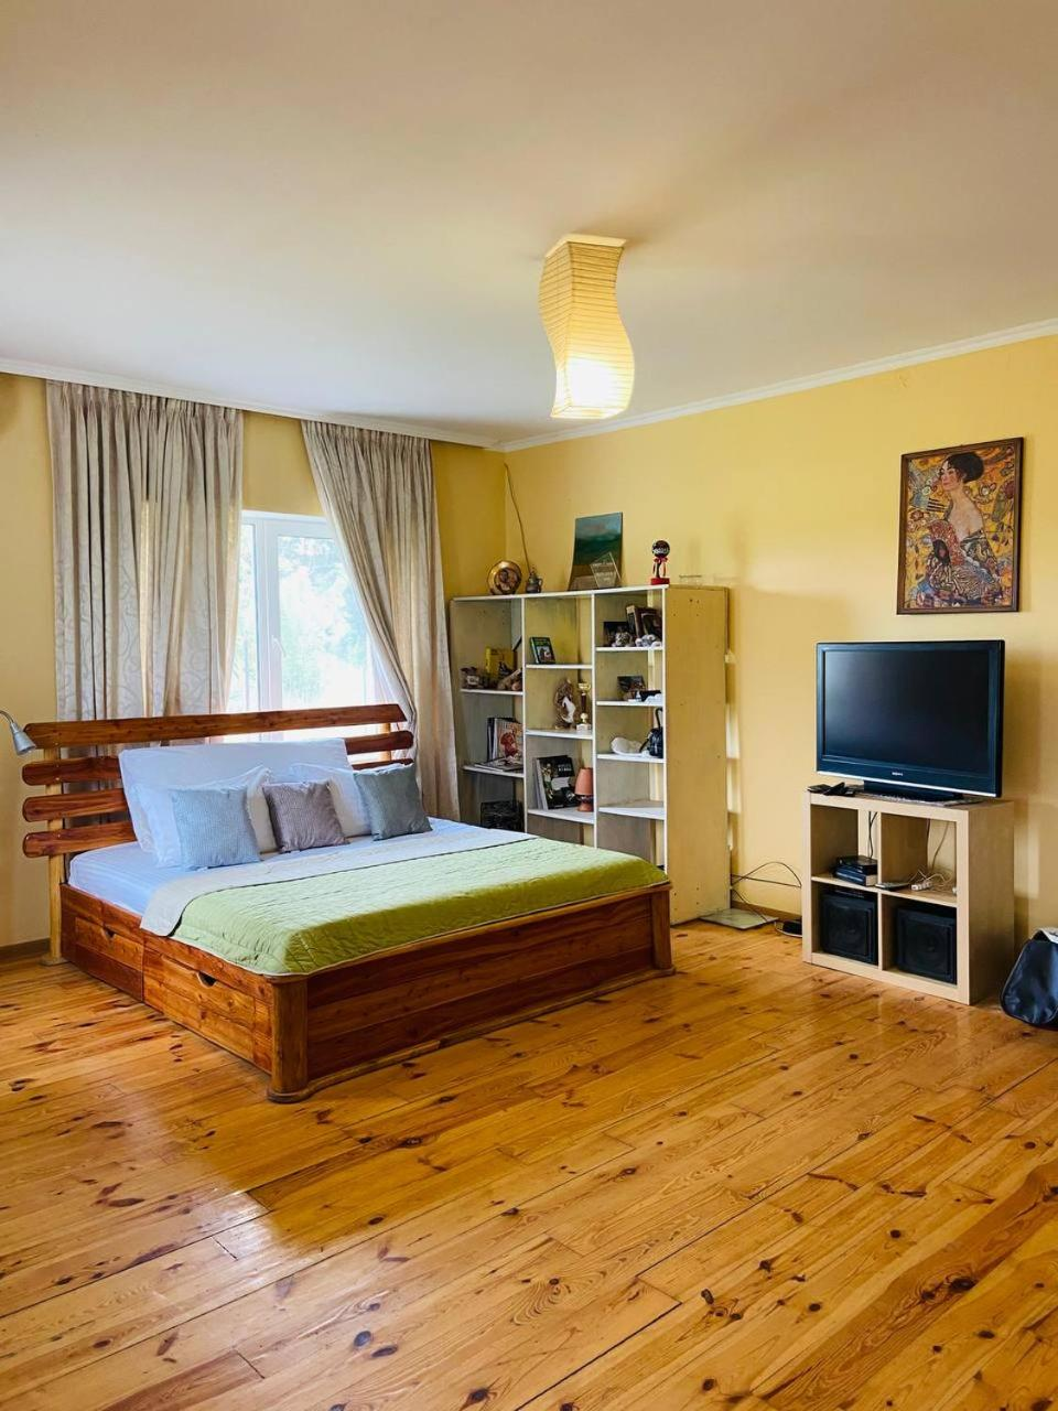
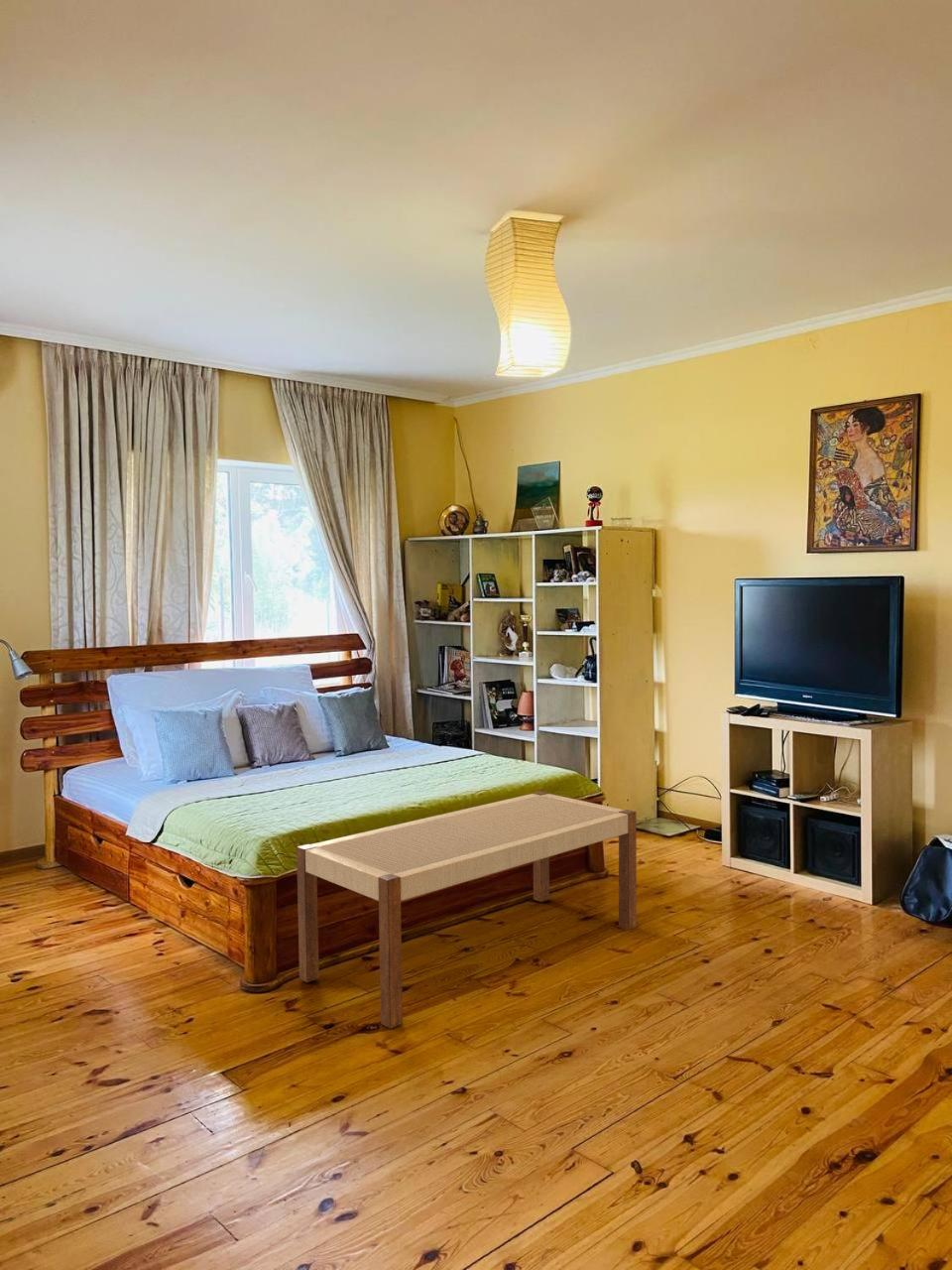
+ bench [296,790,638,1030]
